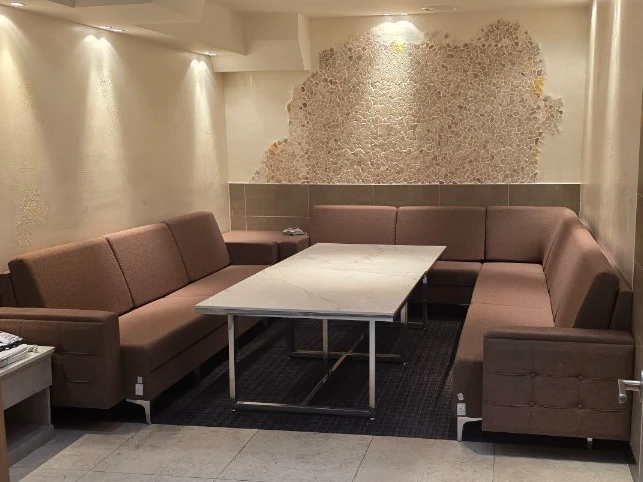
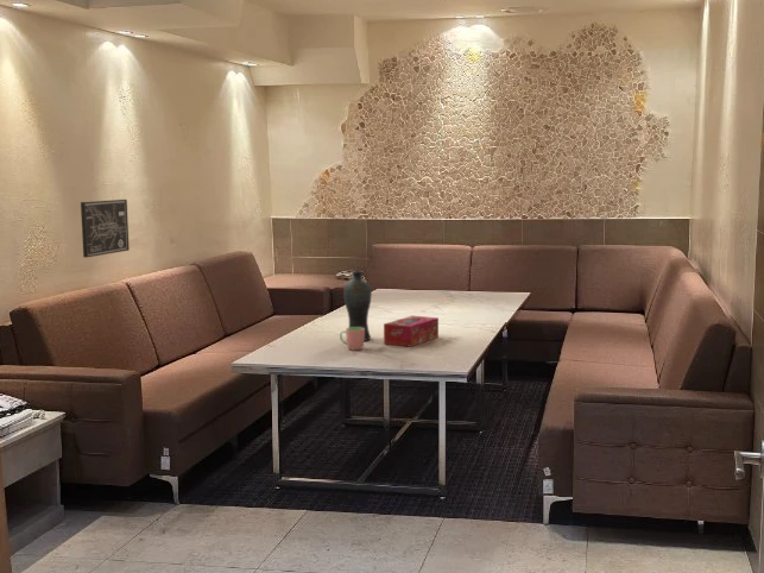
+ tissue box [383,315,440,348]
+ wall art [80,199,131,258]
+ cup [339,327,365,351]
+ vase [342,270,373,342]
